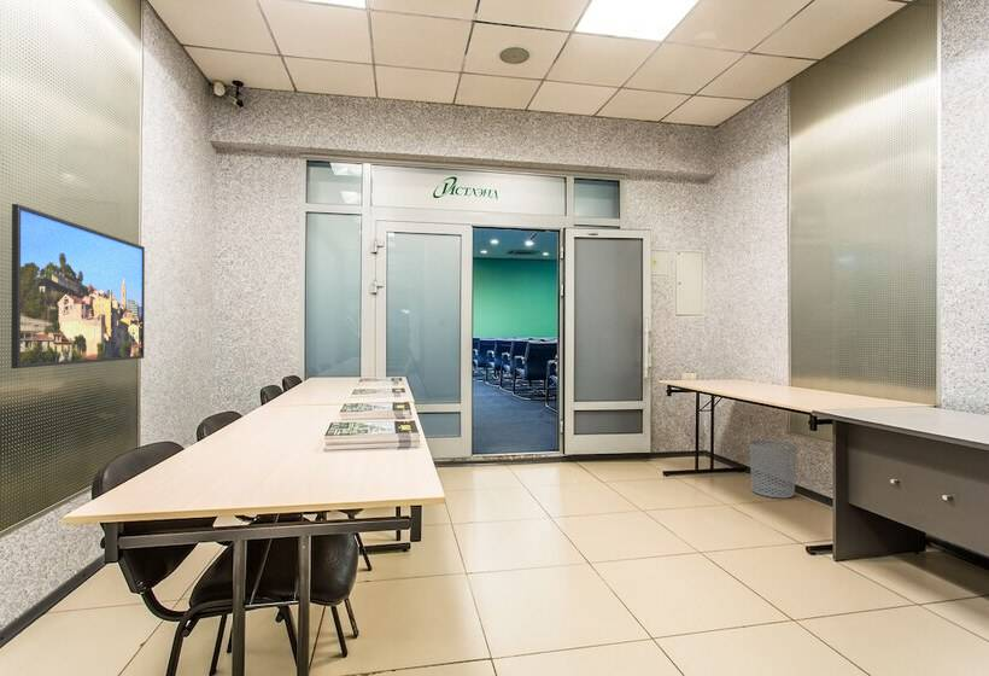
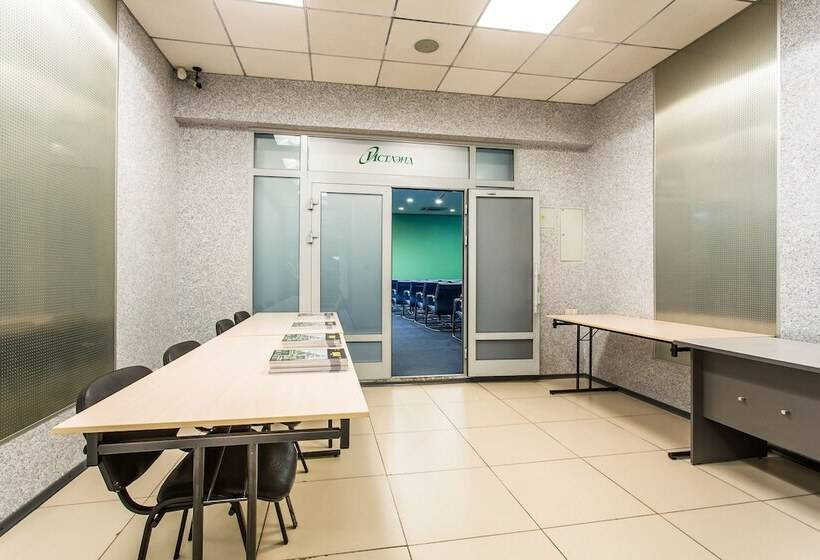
- waste bin [749,439,798,500]
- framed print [10,203,146,369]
